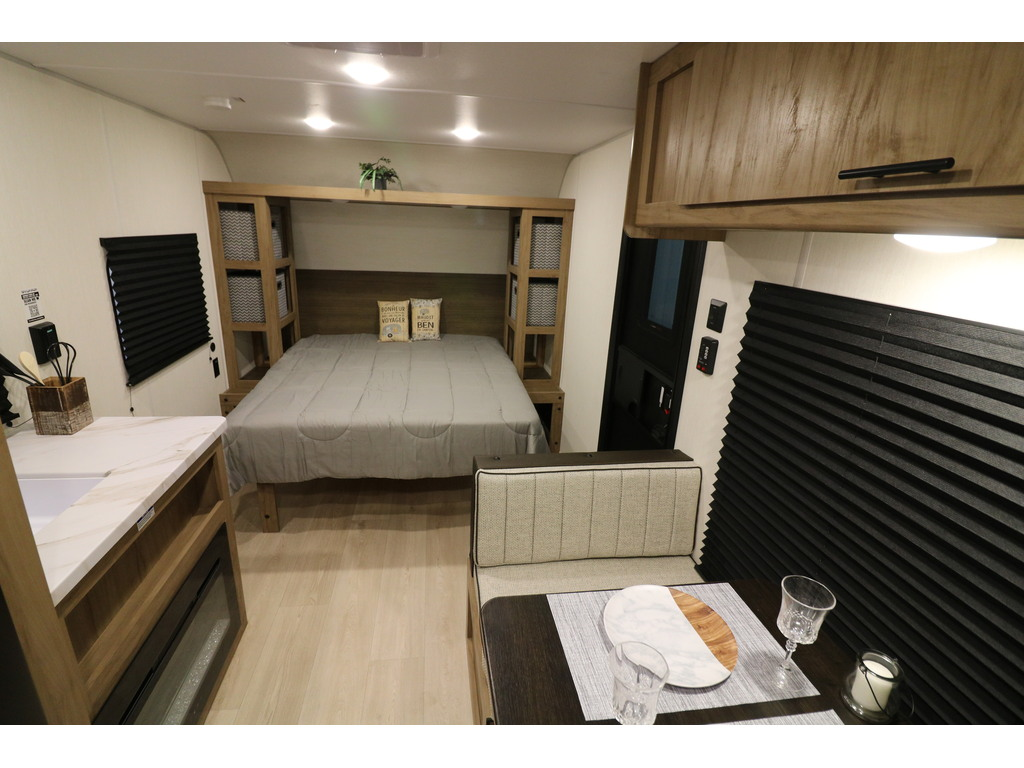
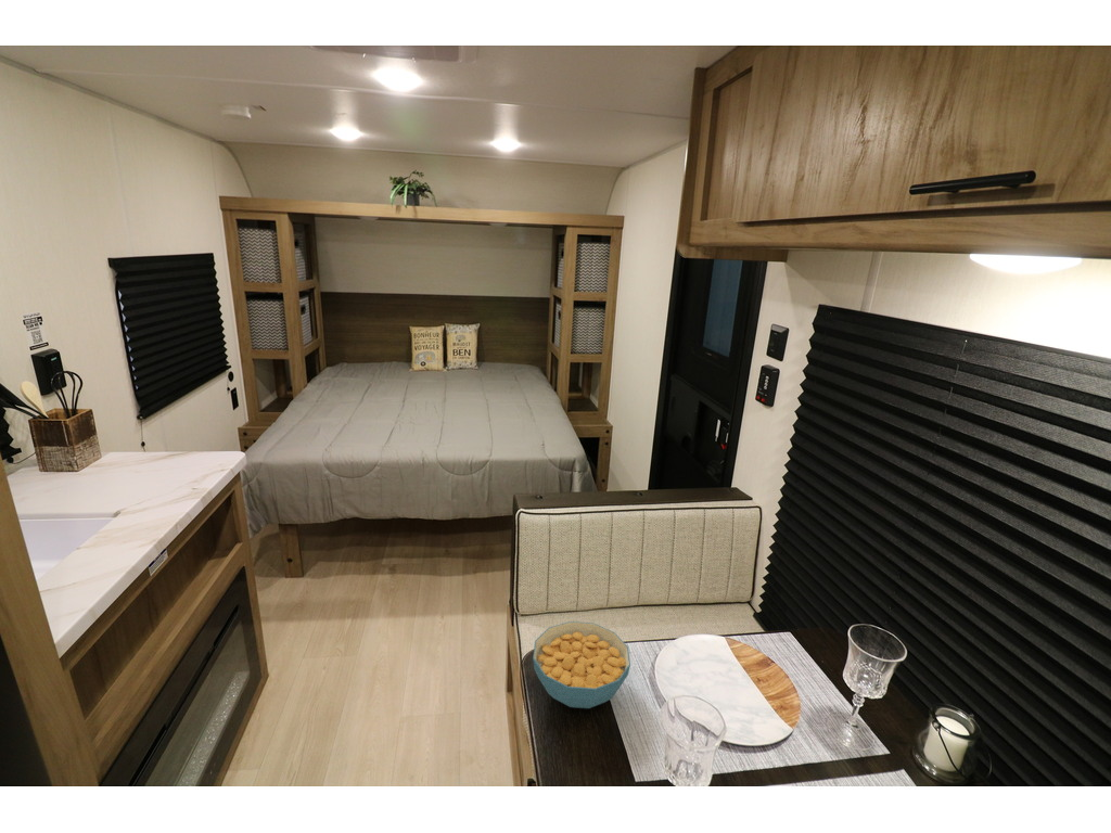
+ cereal bowl [532,620,631,709]
